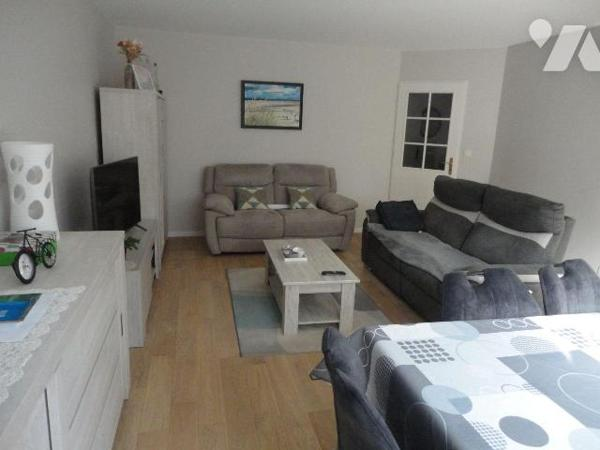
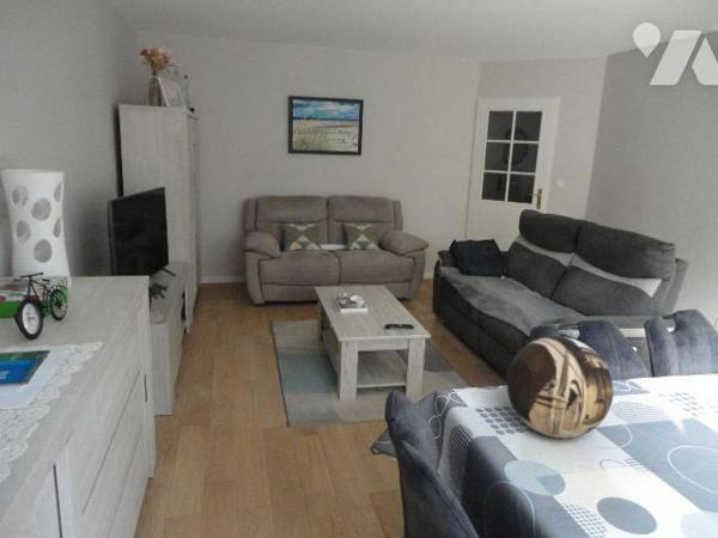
+ decorative bowl [505,335,614,440]
